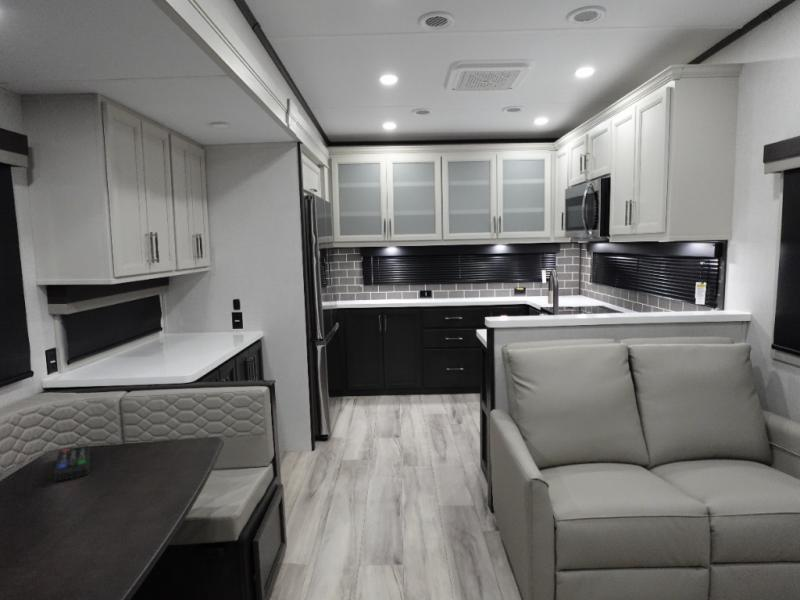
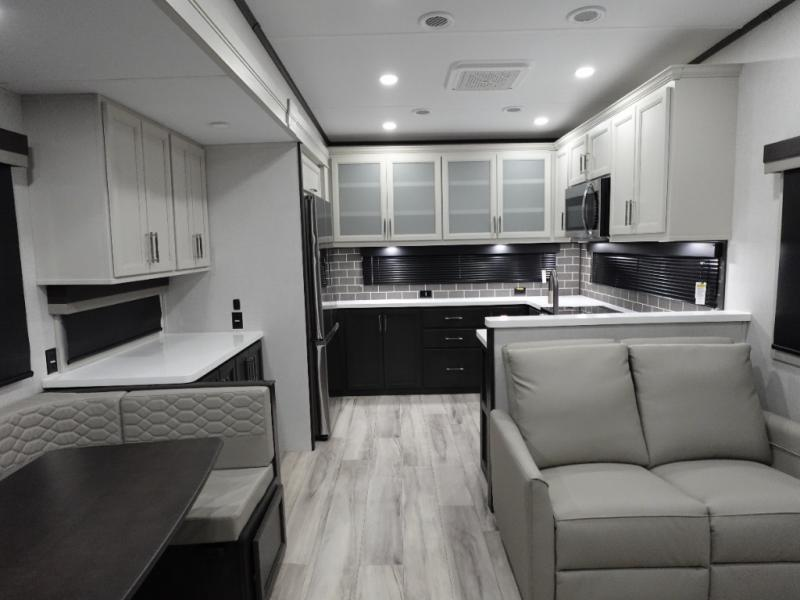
- remote control [53,445,91,483]
